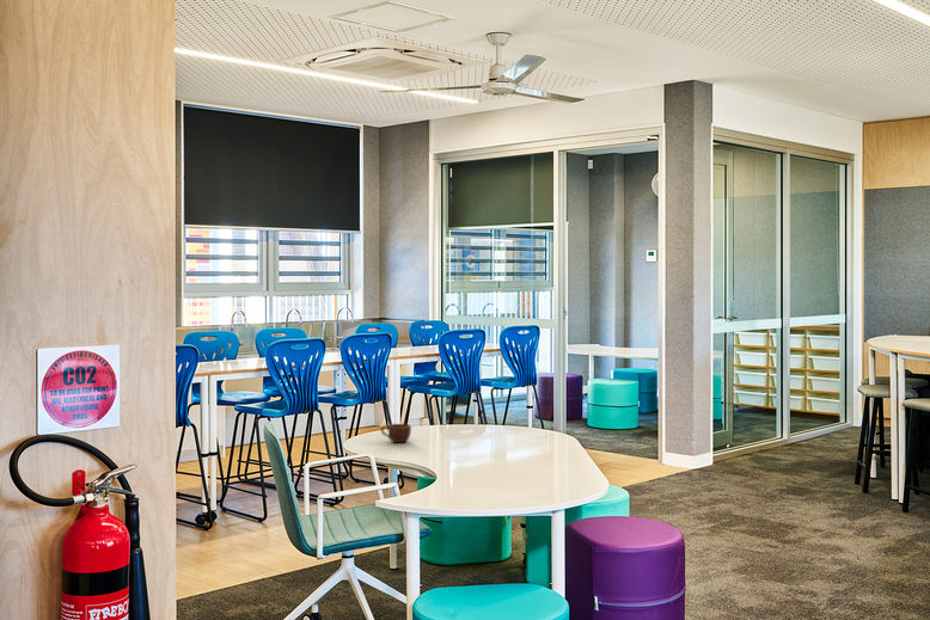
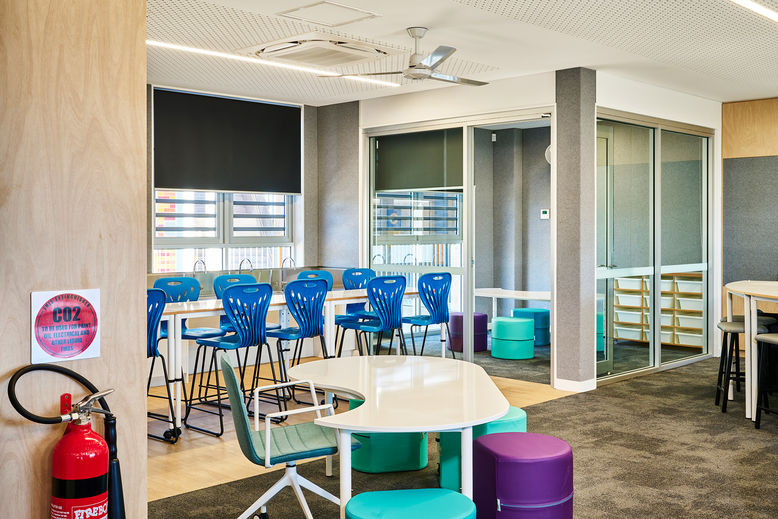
- mug [380,423,412,444]
